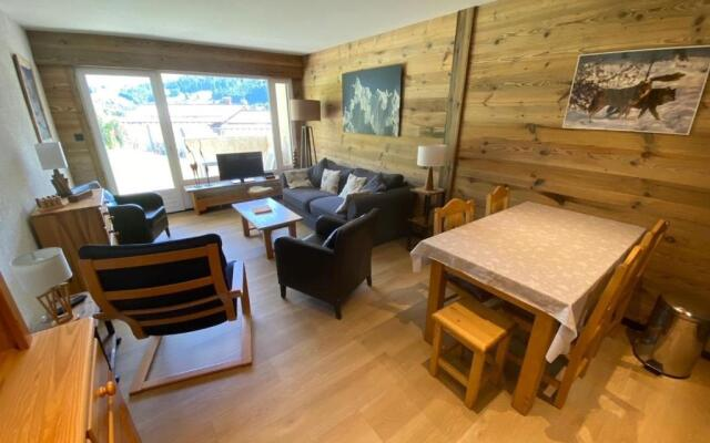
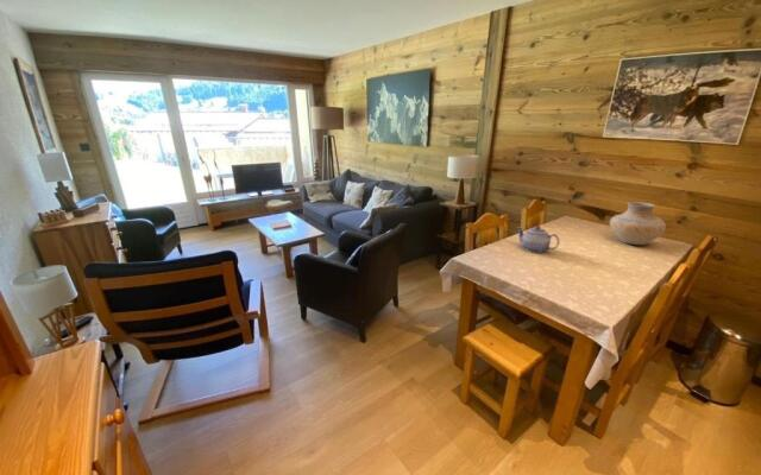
+ vase [609,201,667,246]
+ teapot [516,224,561,254]
